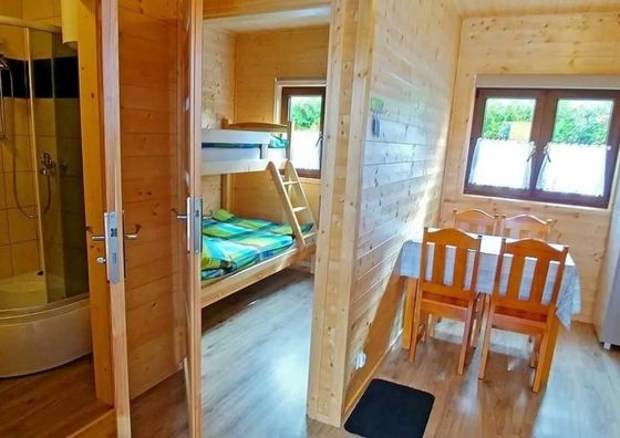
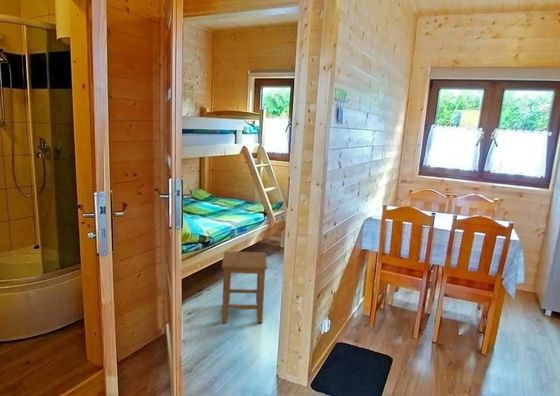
+ stool [221,250,268,324]
